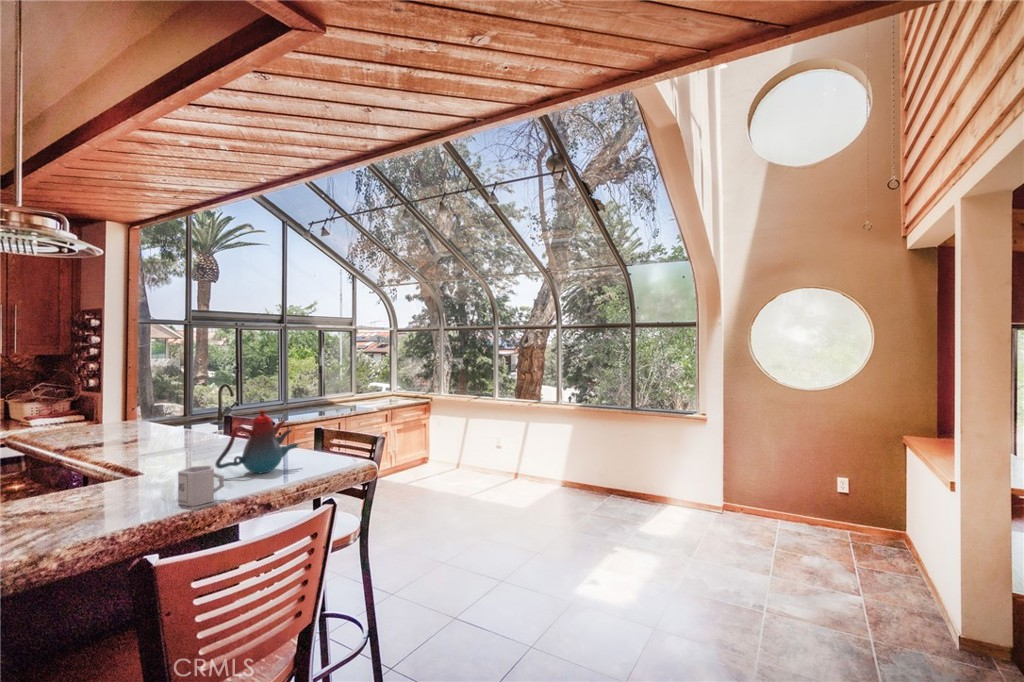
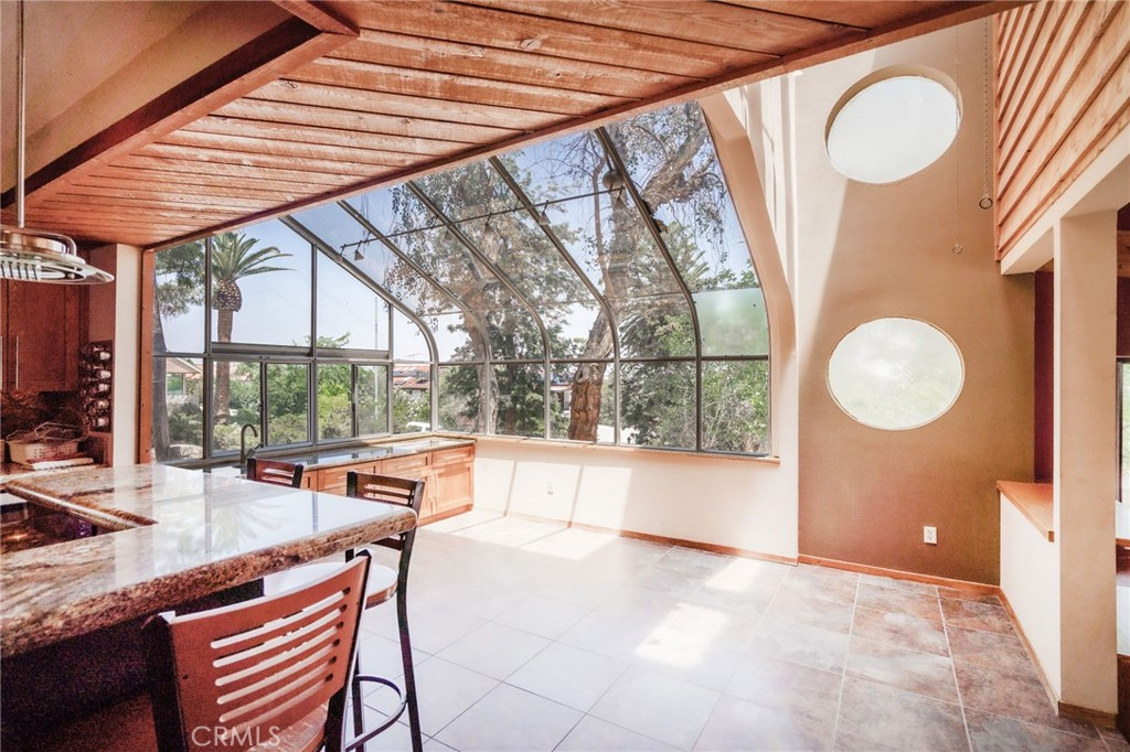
- teakettle [214,409,300,474]
- cup [177,464,225,508]
